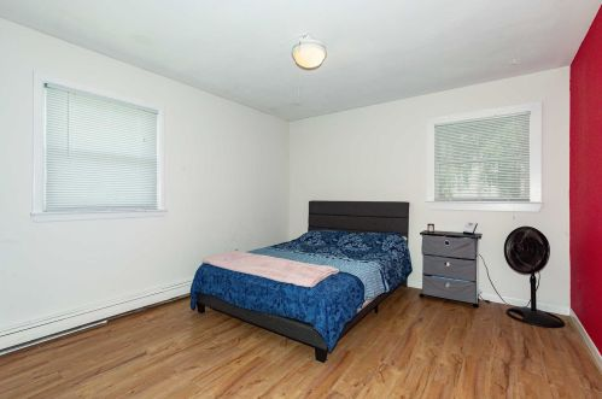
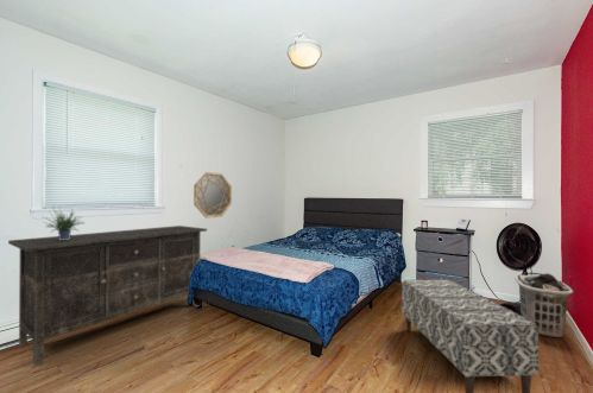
+ potted plant [43,202,84,240]
+ clothes hamper [513,271,574,338]
+ home mirror [193,171,233,220]
+ bench [400,278,540,393]
+ sideboard [7,224,208,366]
